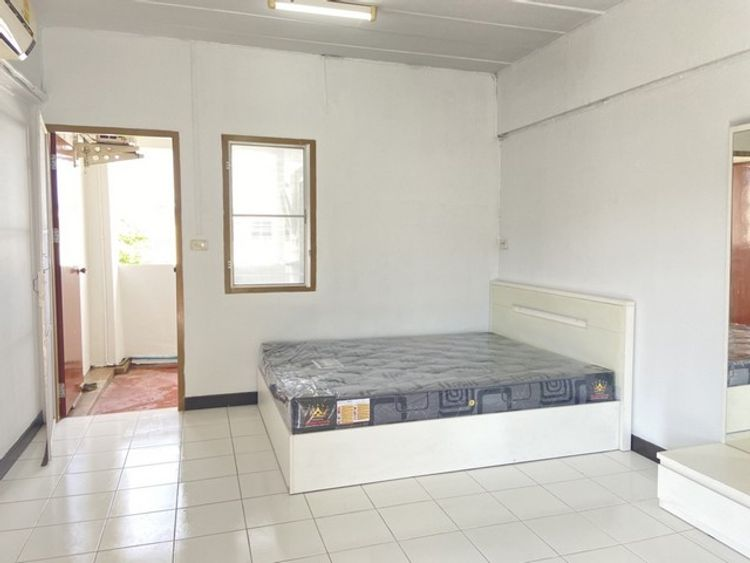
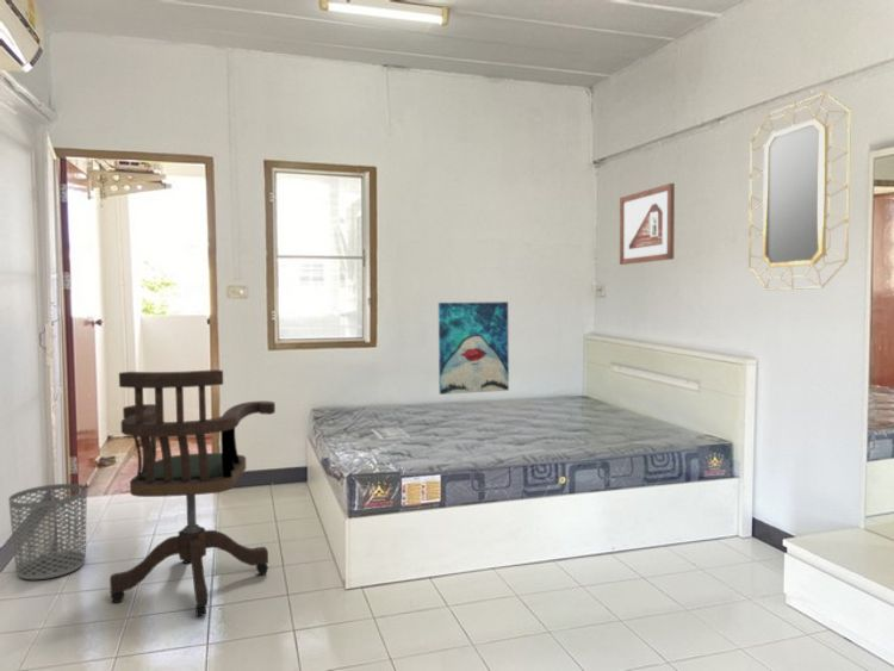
+ wall art [437,300,510,396]
+ home mirror [747,91,852,291]
+ waste bin [7,483,88,580]
+ office chair [108,368,277,619]
+ picture frame [619,182,676,266]
